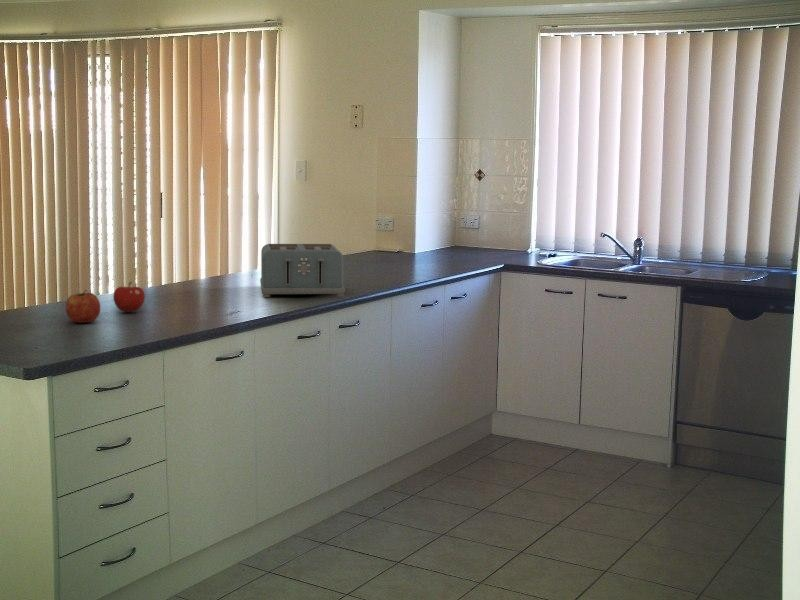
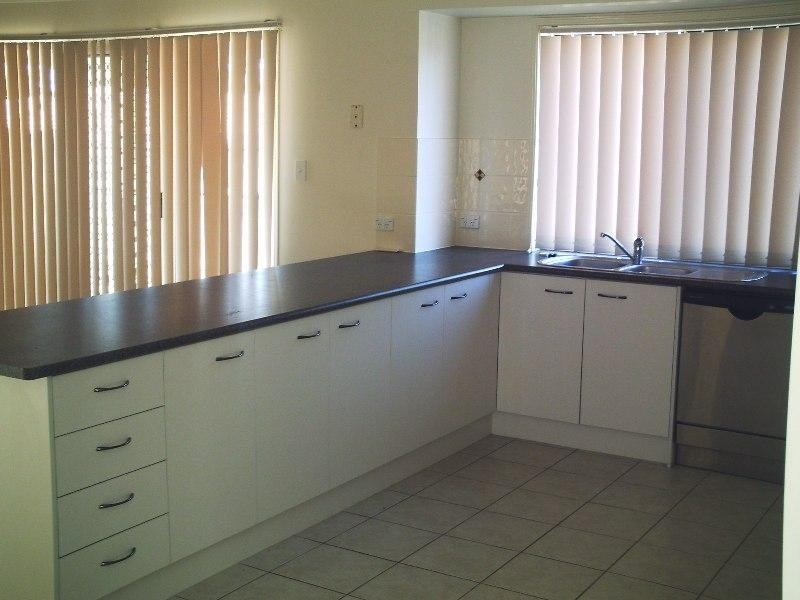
- fruit [65,289,101,324]
- toaster [259,243,346,298]
- fruit [112,281,146,313]
